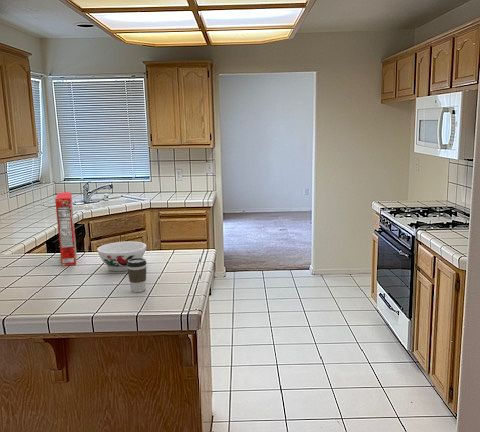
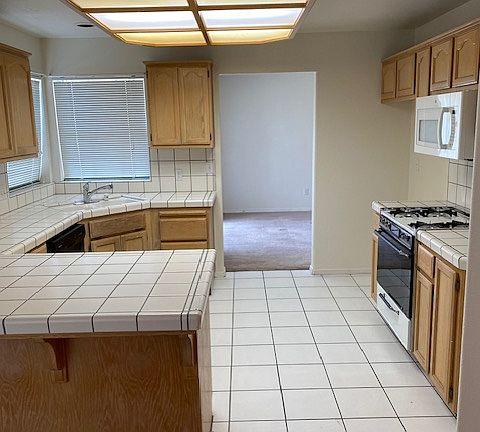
- bowl [96,240,147,272]
- coffee cup [127,257,148,293]
- cereal box [54,191,78,267]
